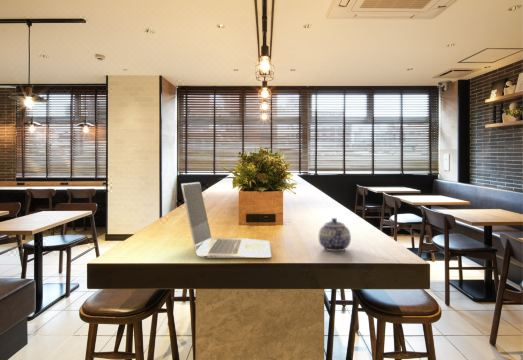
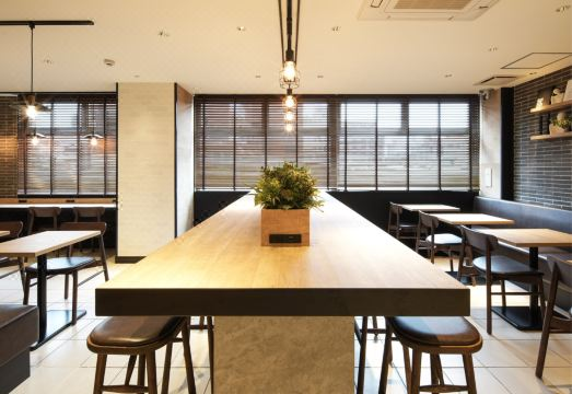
- laptop [180,181,272,259]
- teapot [318,217,352,252]
